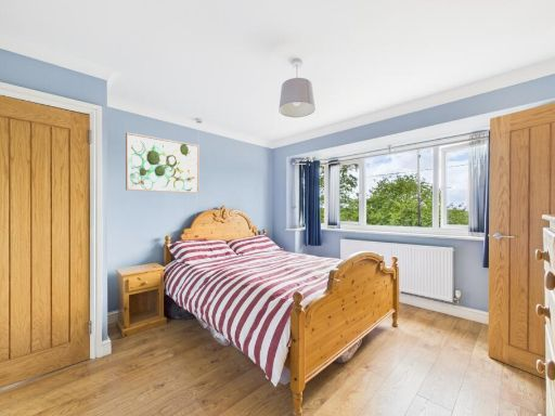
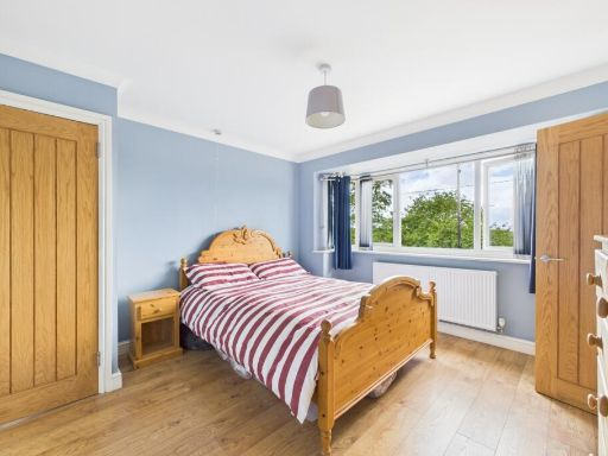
- wall art [125,131,199,194]
